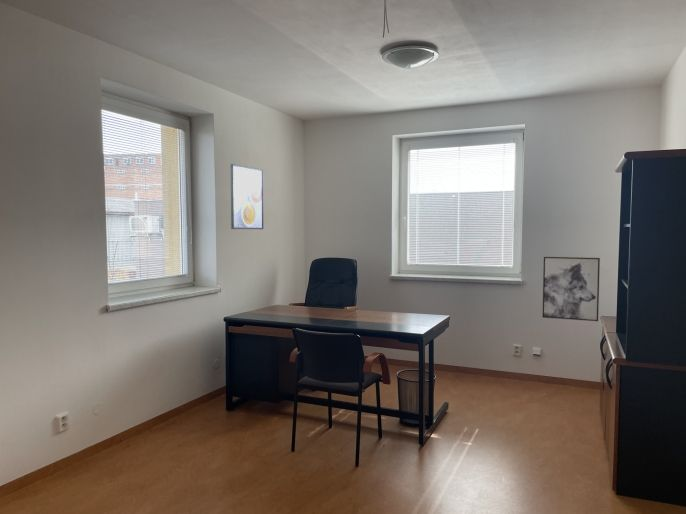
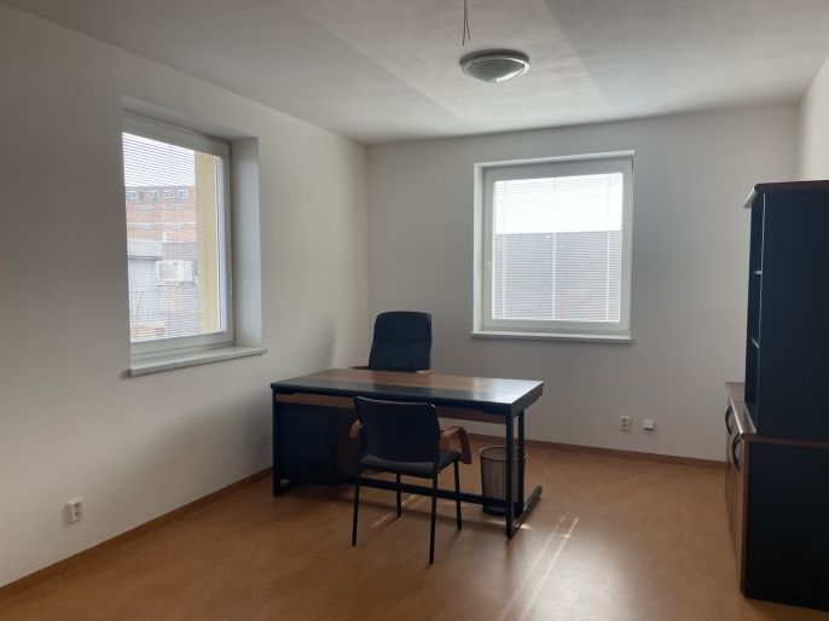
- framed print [230,163,264,230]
- wall art [542,256,601,322]
